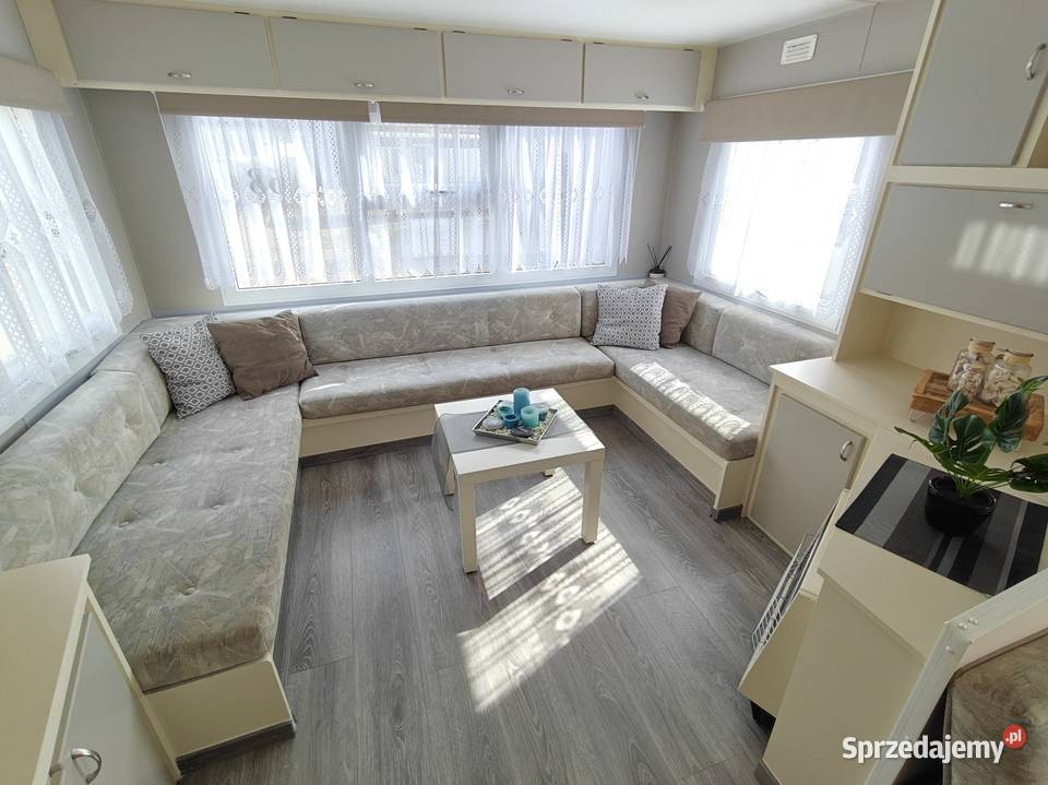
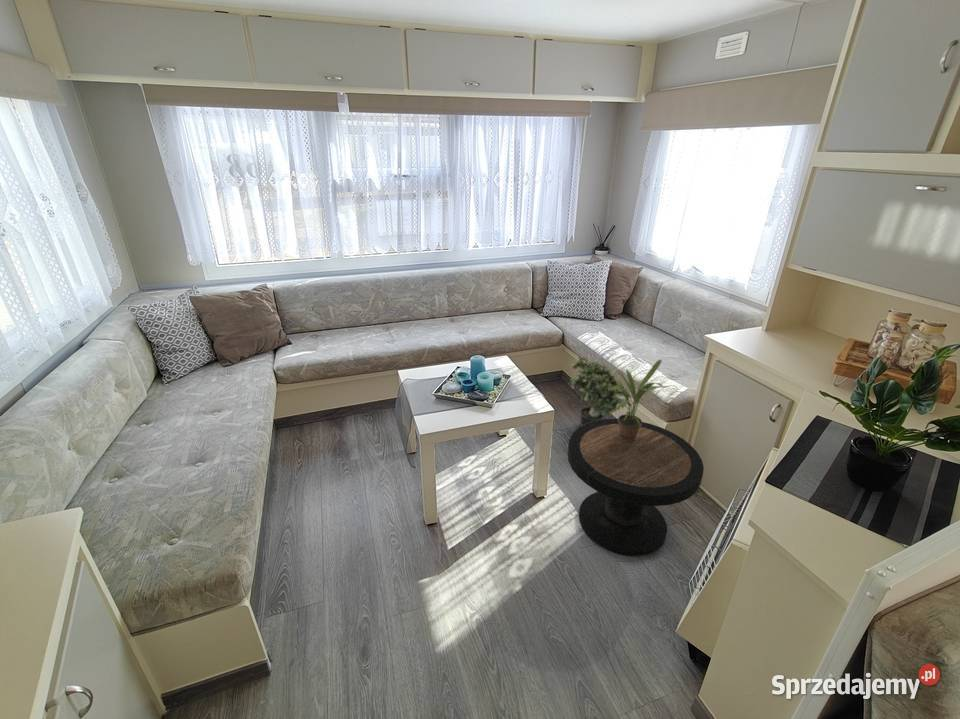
+ potted plant [610,359,669,441]
+ side table [567,418,705,557]
+ potted plant [567,355,627,427]
